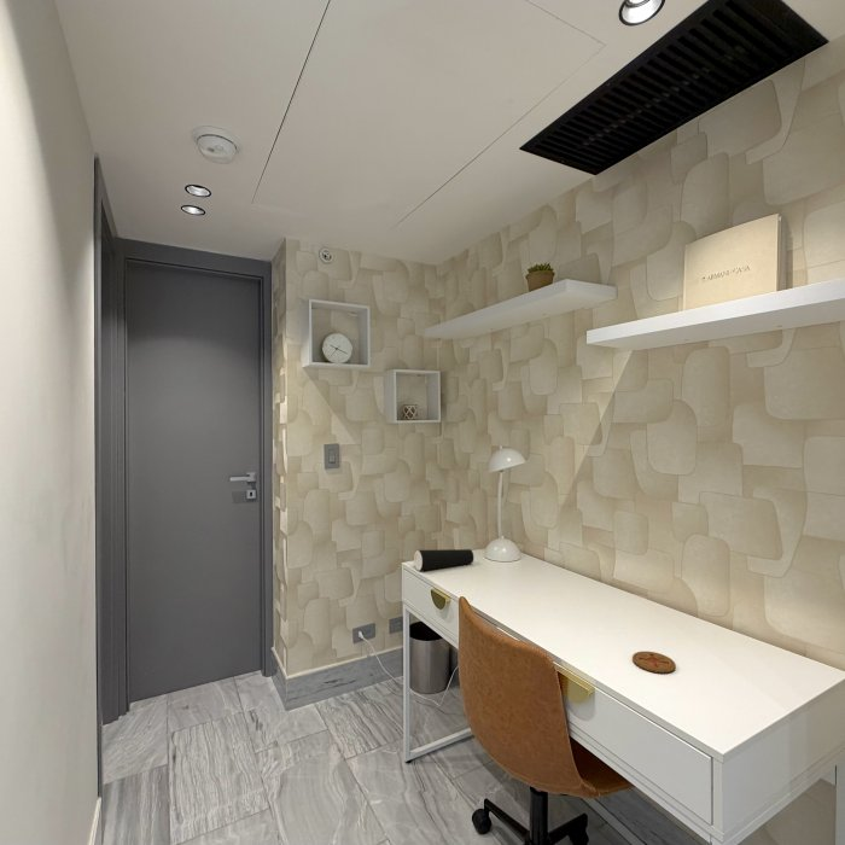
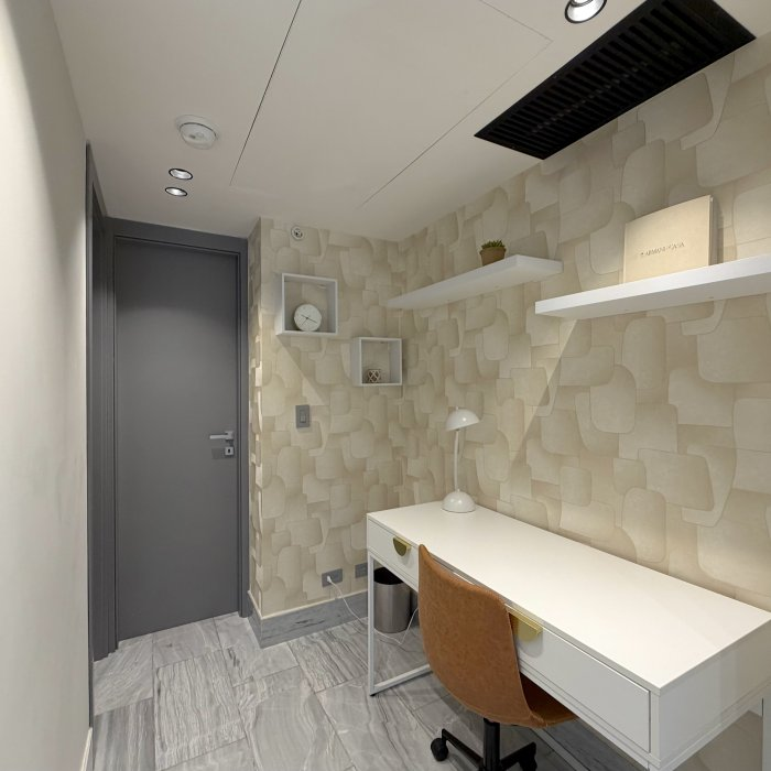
- speaker [413,548,474,572]
- coaster [631,651,677,674]
